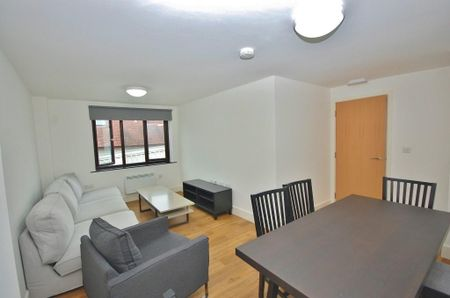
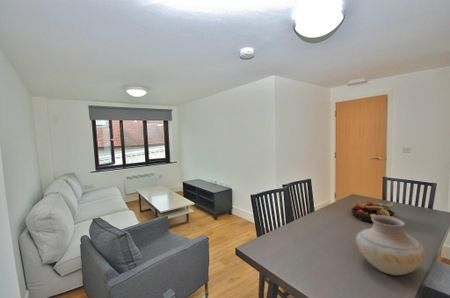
+ fruit bowl [350,201,397,223]
+ vase [355,215,426,276]
